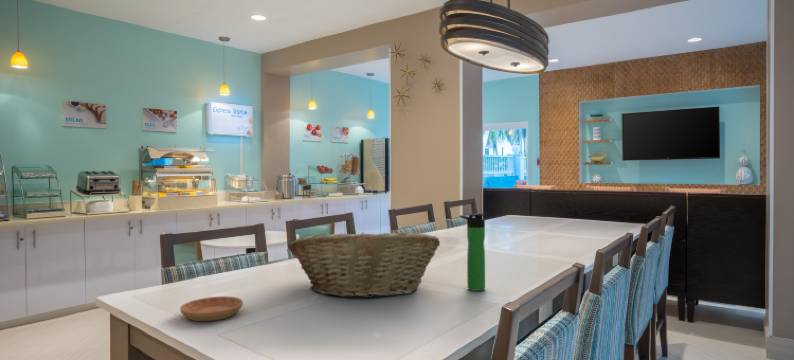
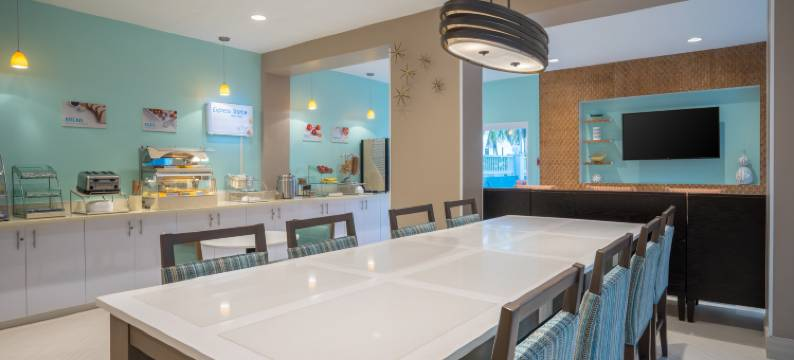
- bottle [459,212,486,292]
- fruit basket [287,231,441,299]
- saucer [179,295,244,322]
